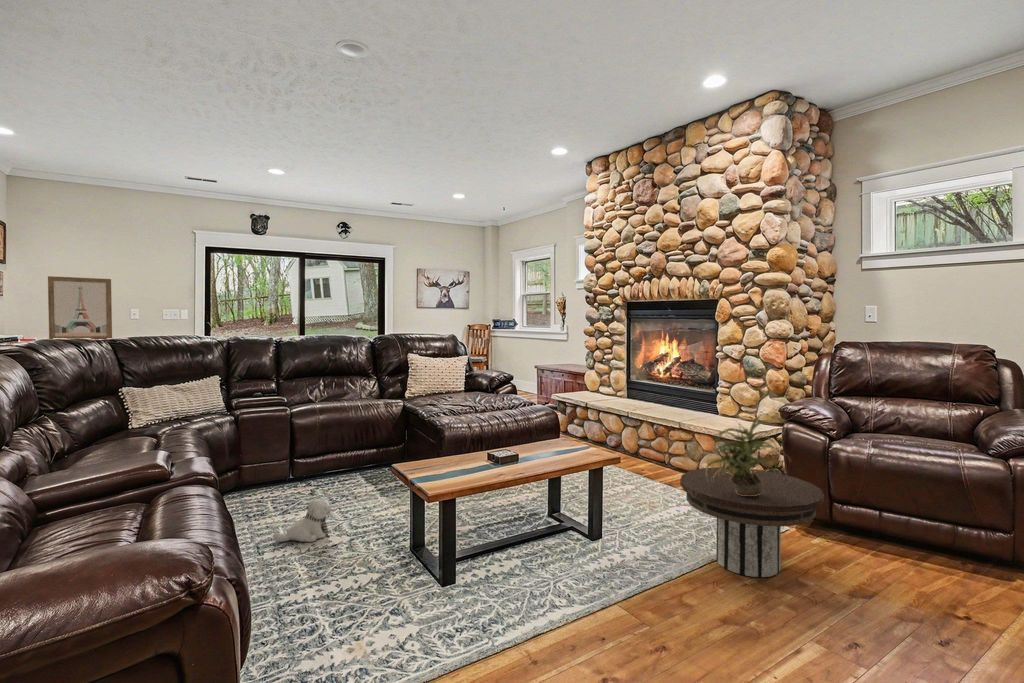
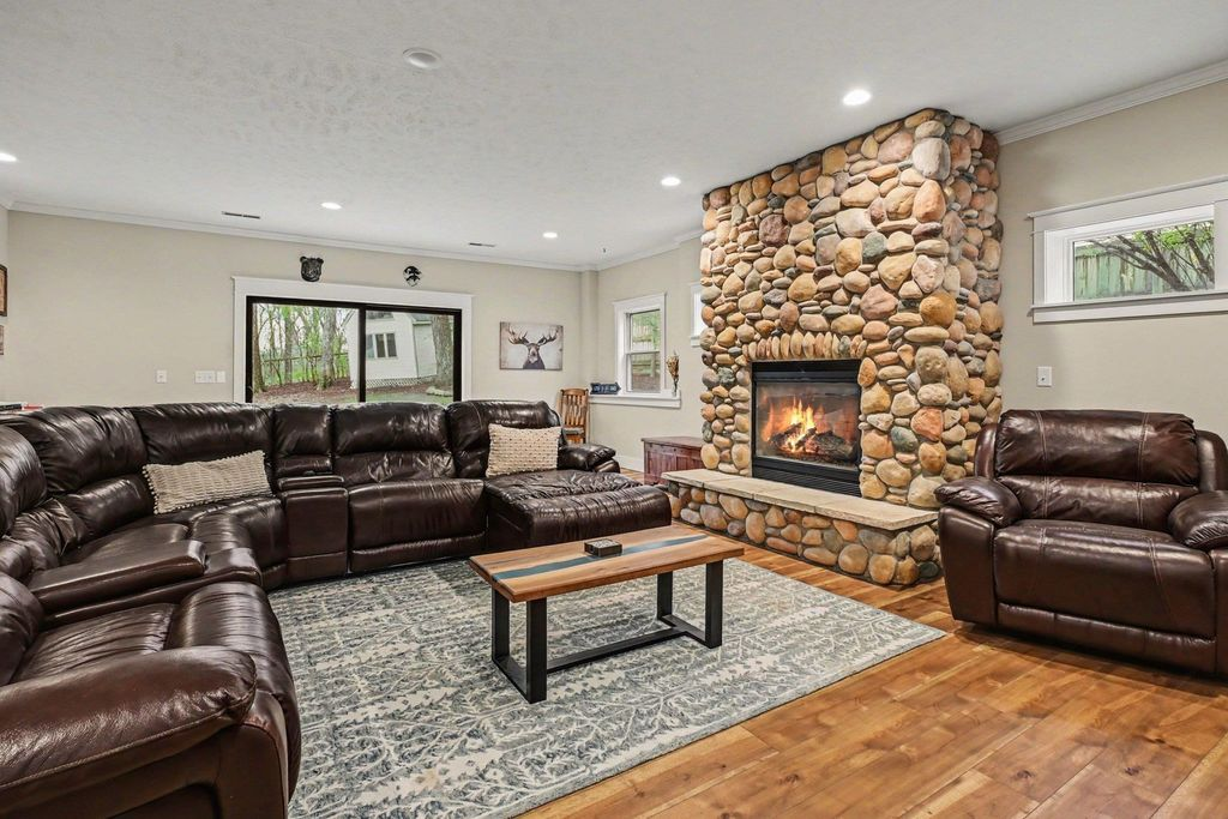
- side table [679,466,825,578]
- wall art [47,275,113,340]
- plush toy [272,498,332,543]
- potted plant [705,412,792,496]
